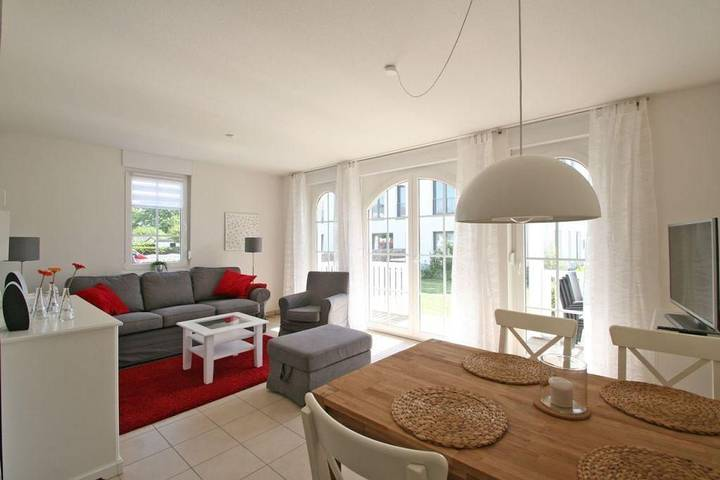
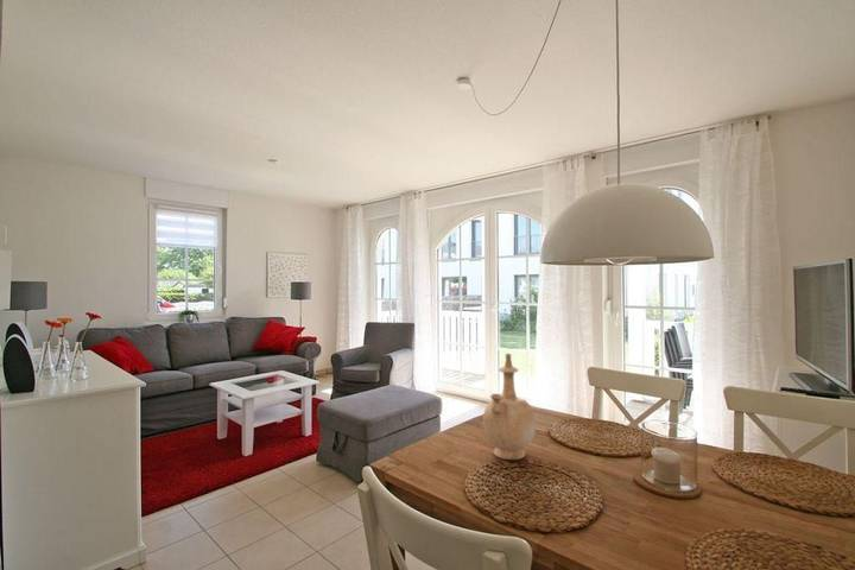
+ vase [482,353,537,461]
